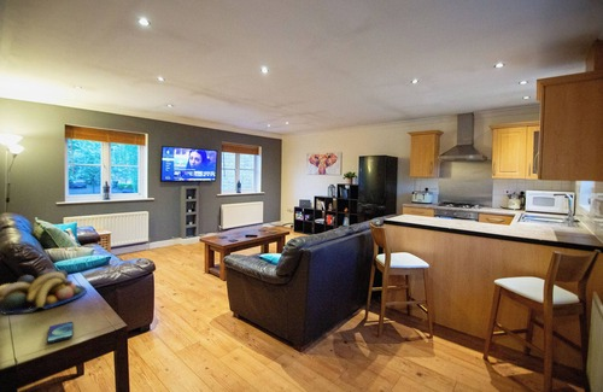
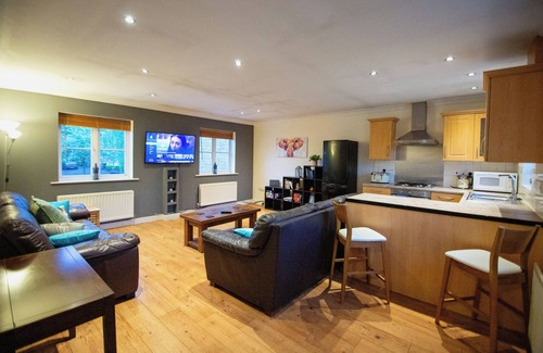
- fruit bowl [0,268,88,315]
- smartphone [46,321,75,344]
